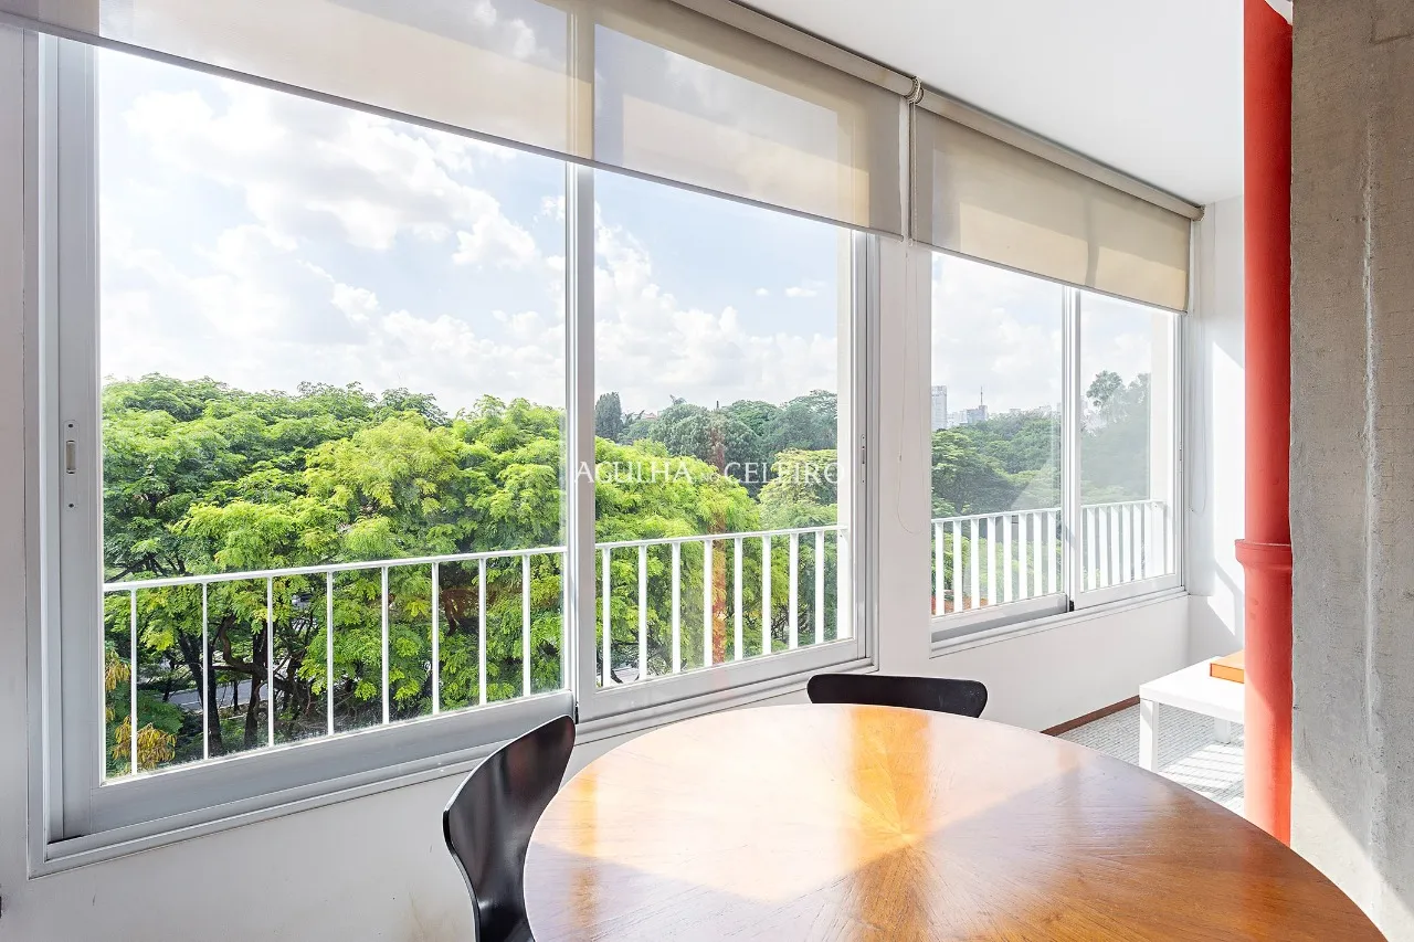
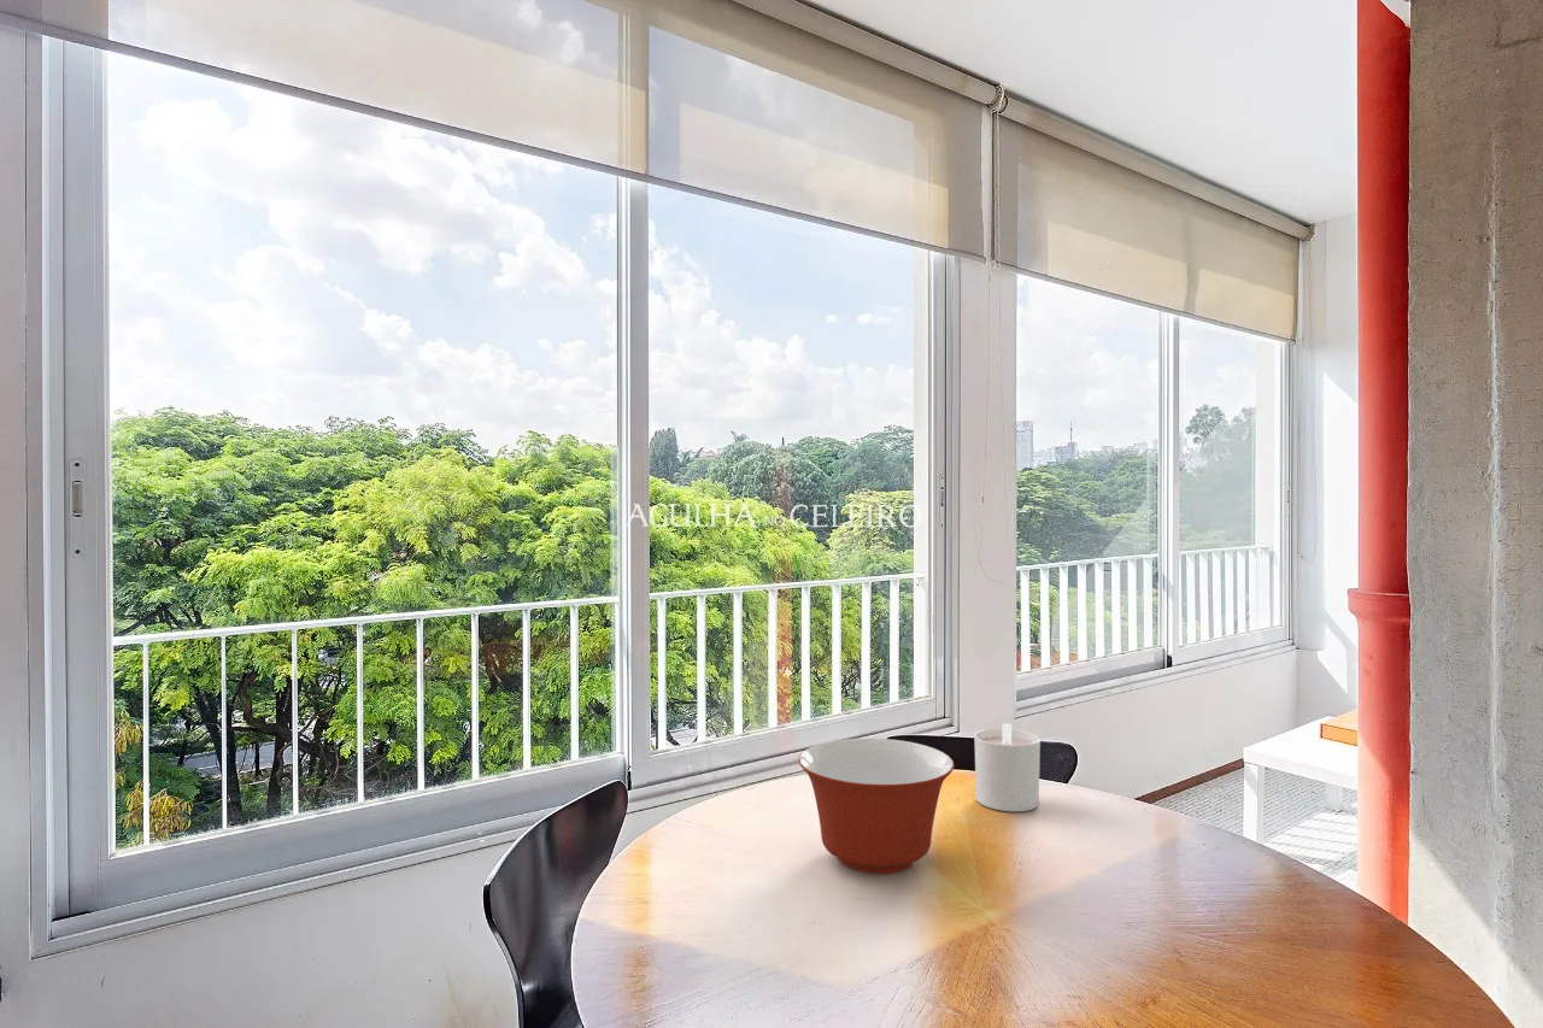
+ mixing bowl [797,738,955,875]
+ candle [973,723,1042,813]
